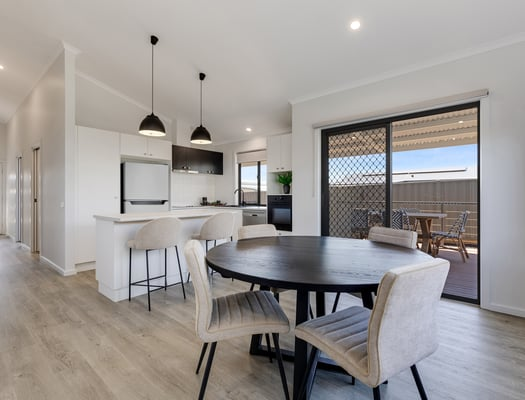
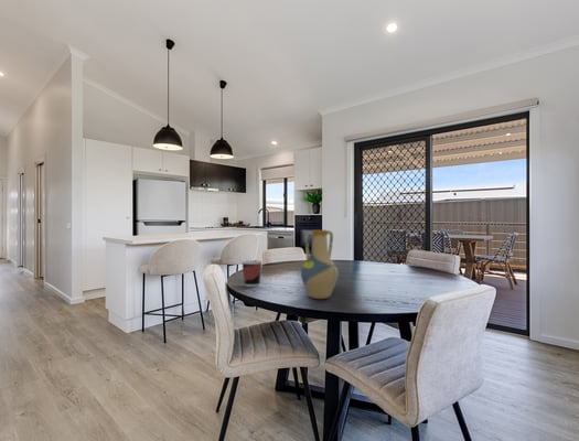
+ vase [300,229,339,300]
+ cup [240,259,264,288]
